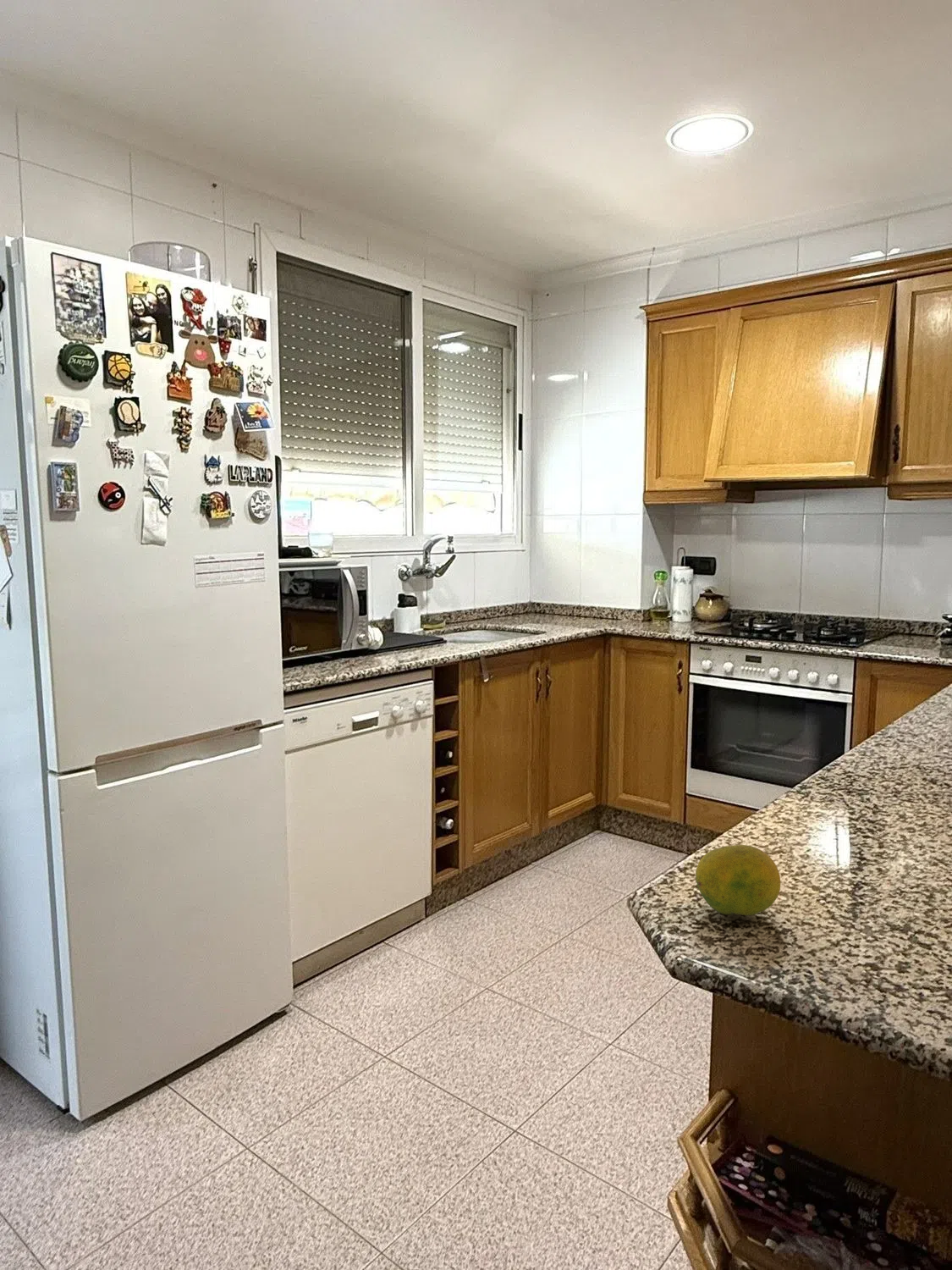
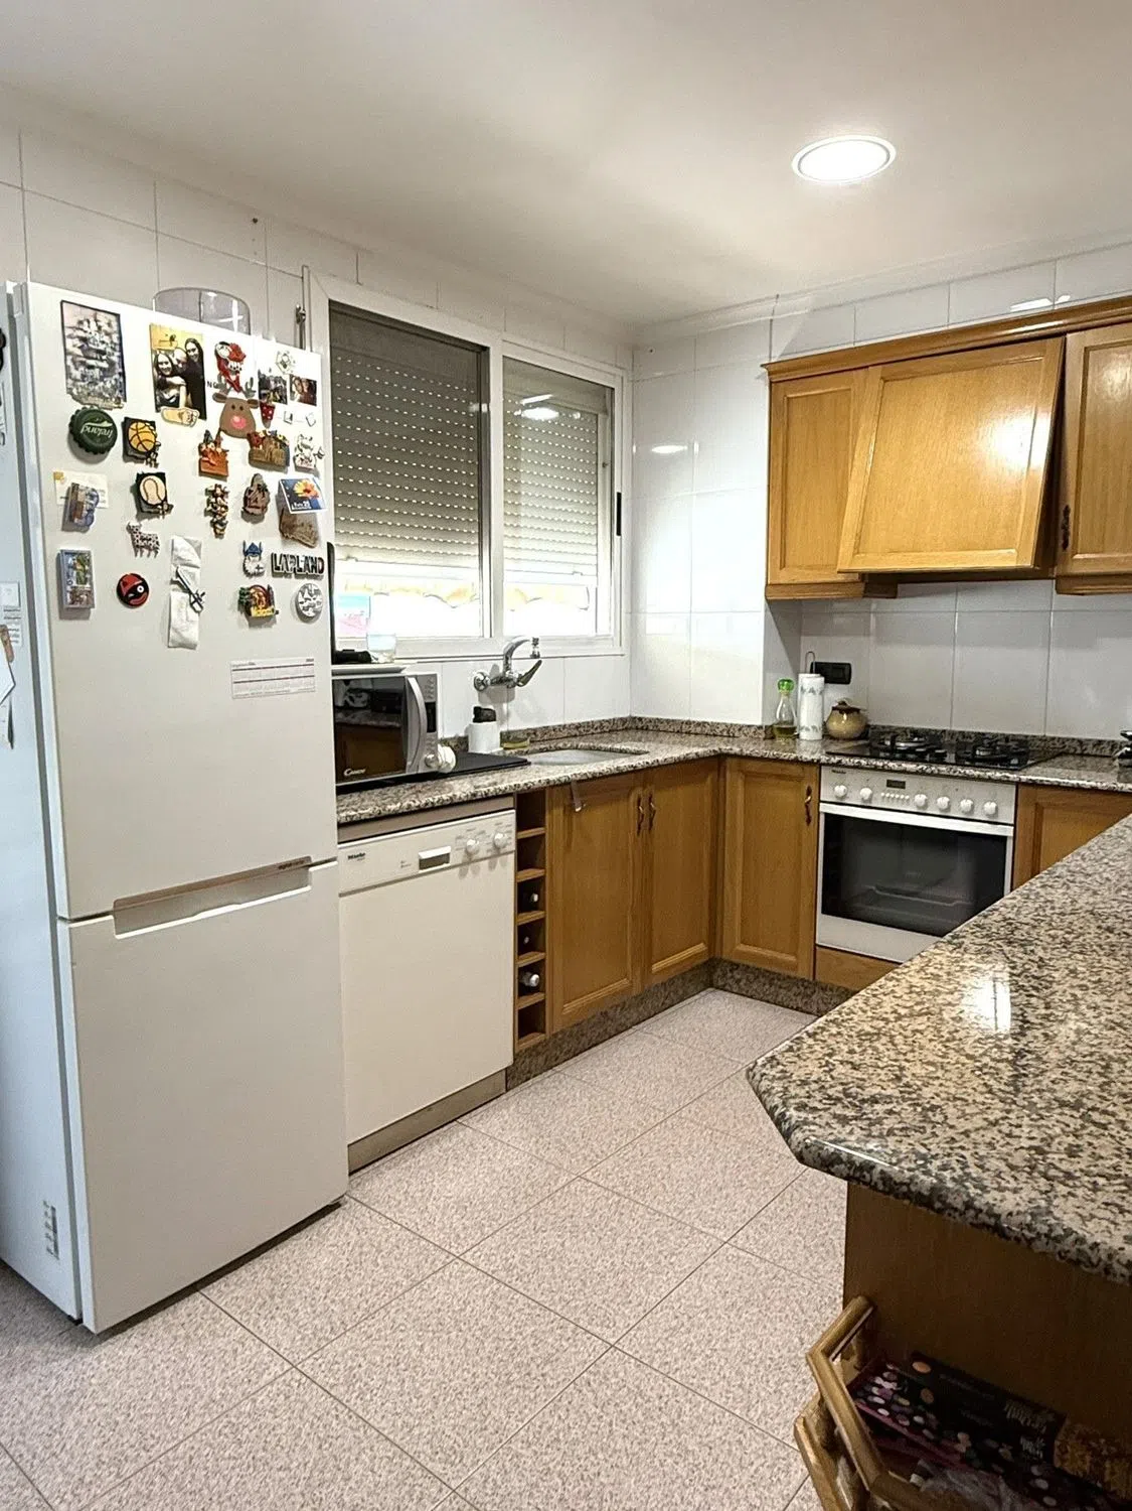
- fruit [695,844,781,916]
